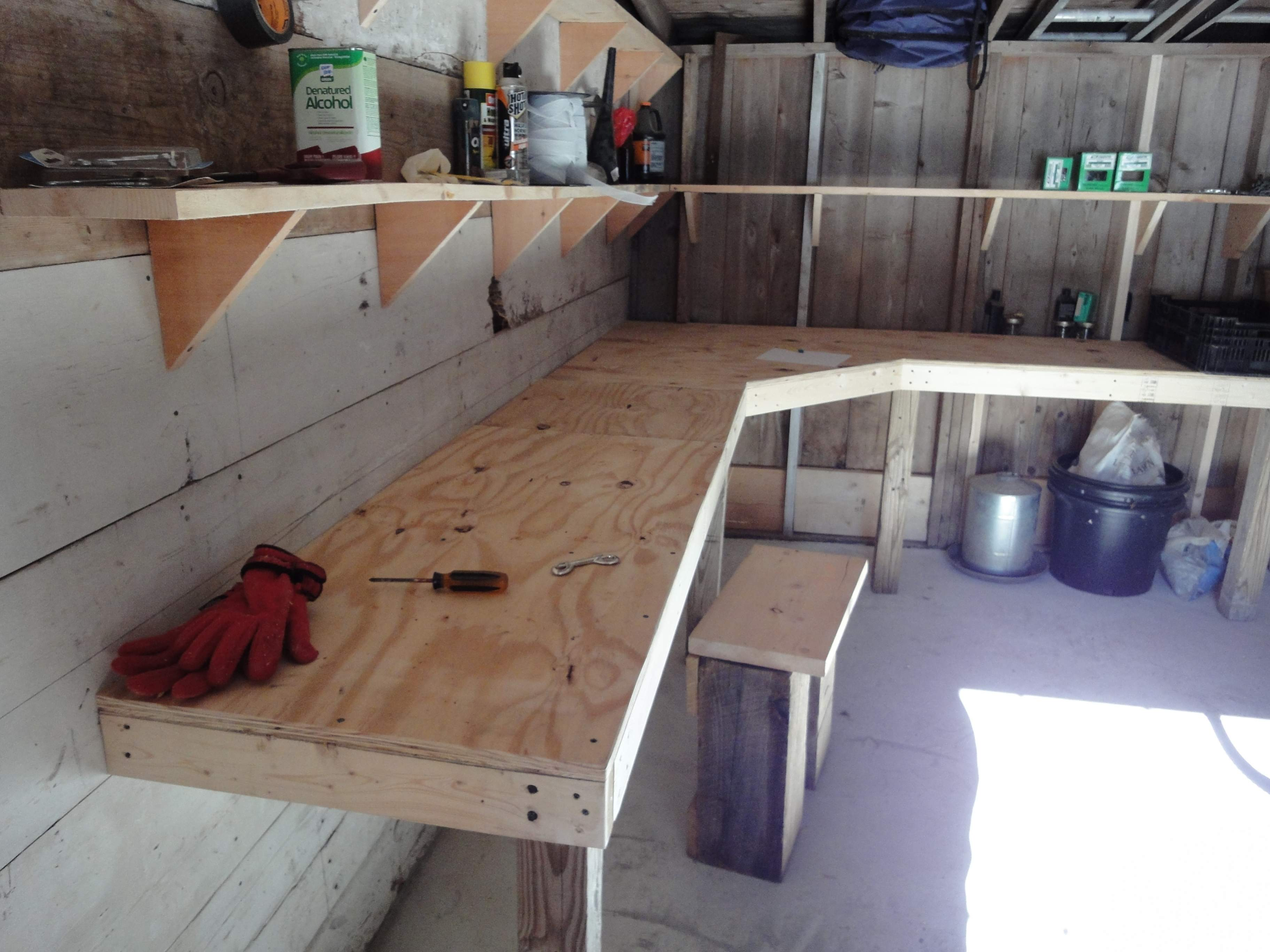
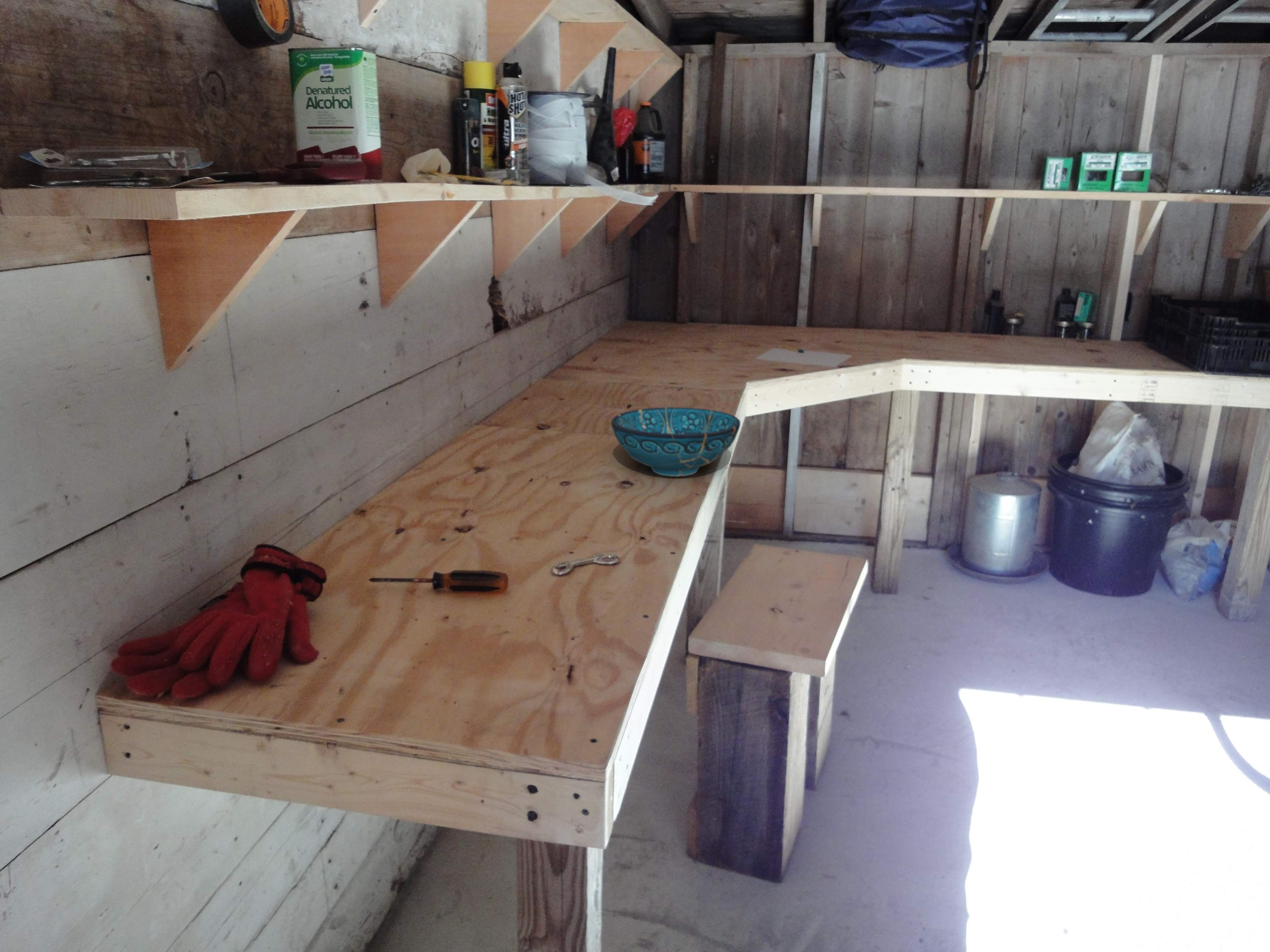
+ decorative bowl [611,407,741,477]
